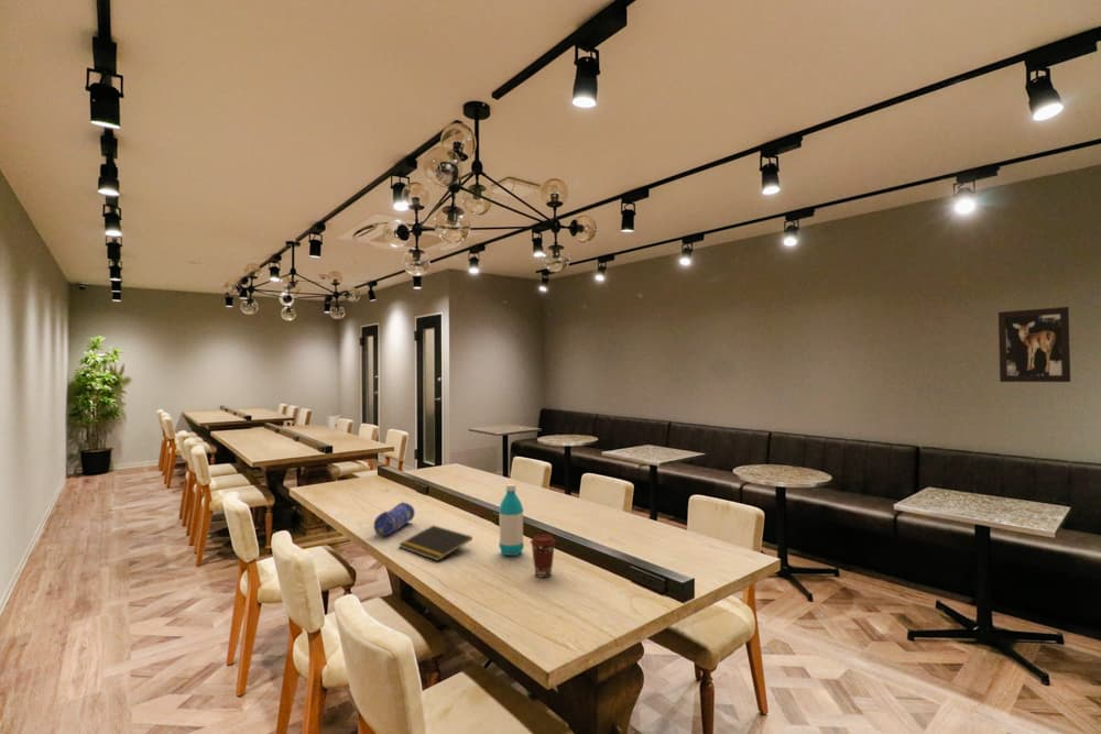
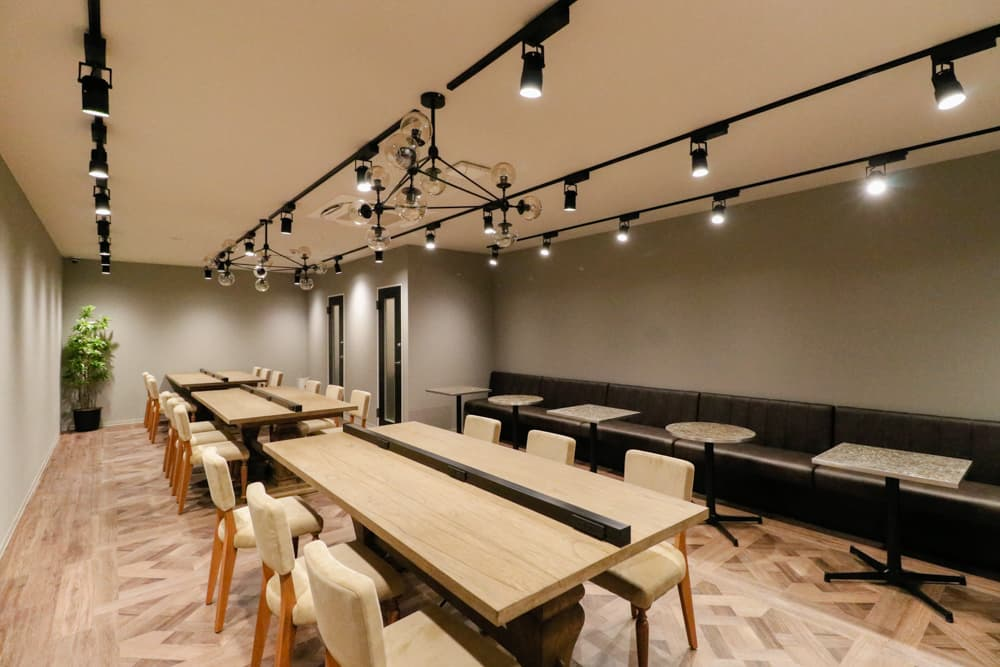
- coffee cup [530,534,557,579]
- water bottle [498,483,525,557]
- pencil case [372,501,416,537]
- wall art [998,306,1071,383]
- notepad [397,524,473,562]
